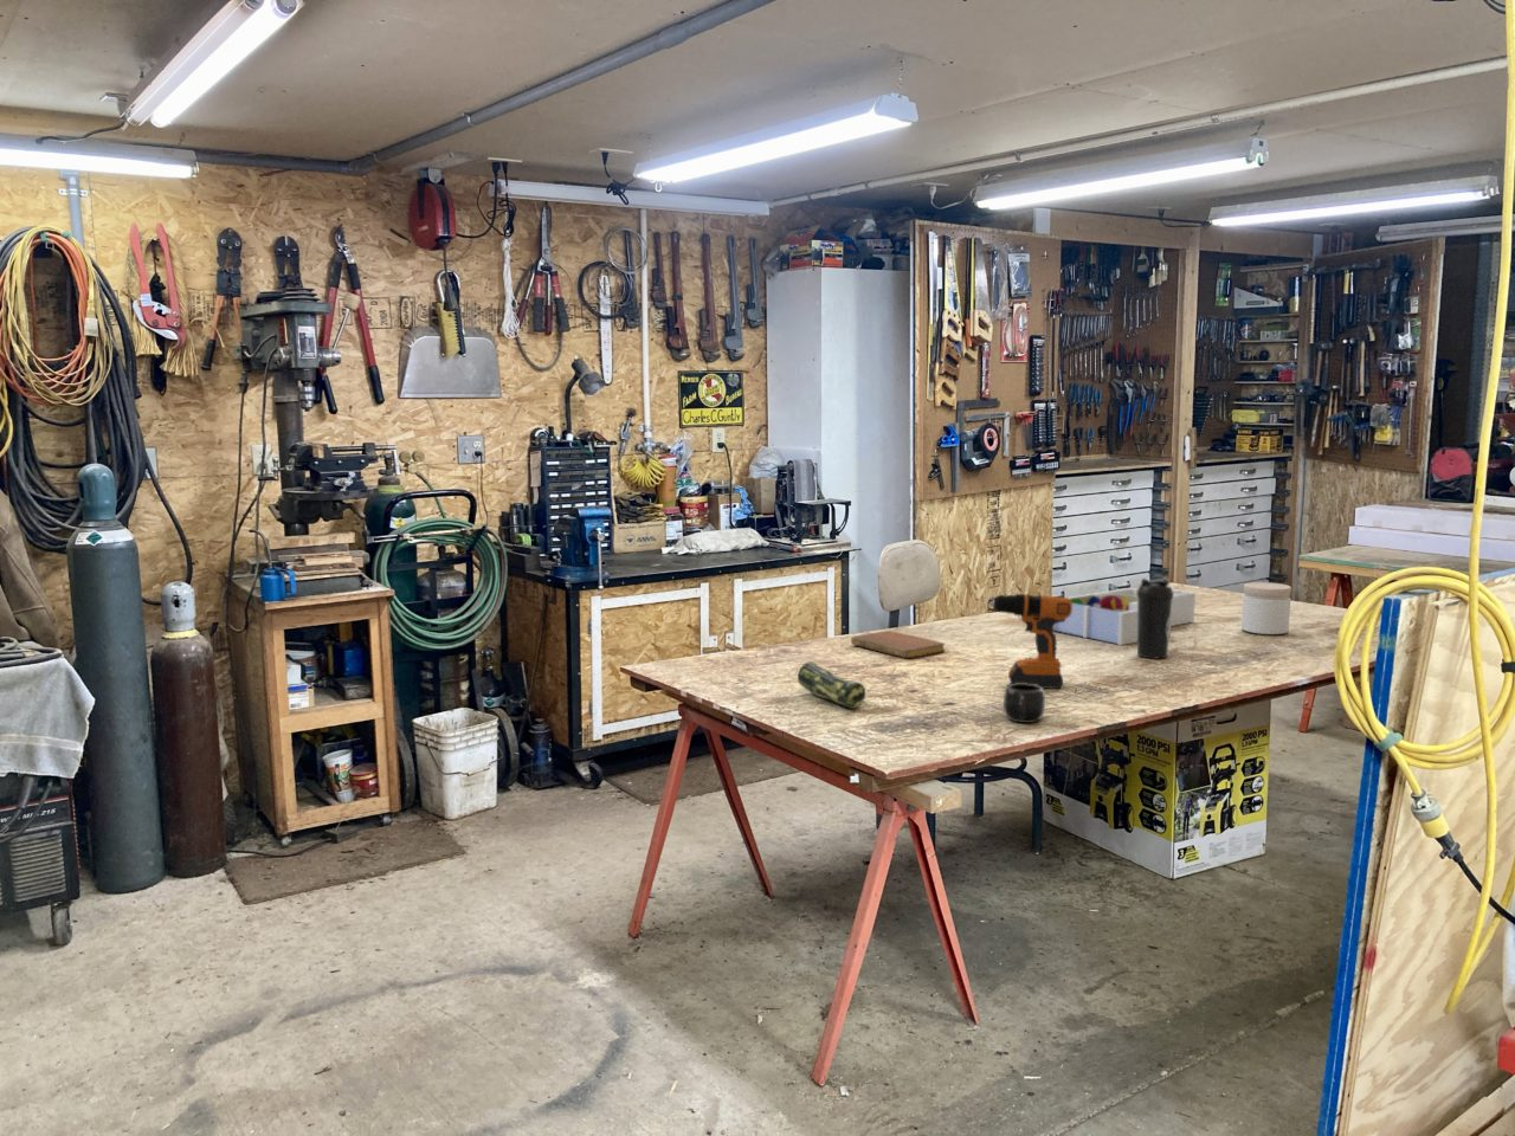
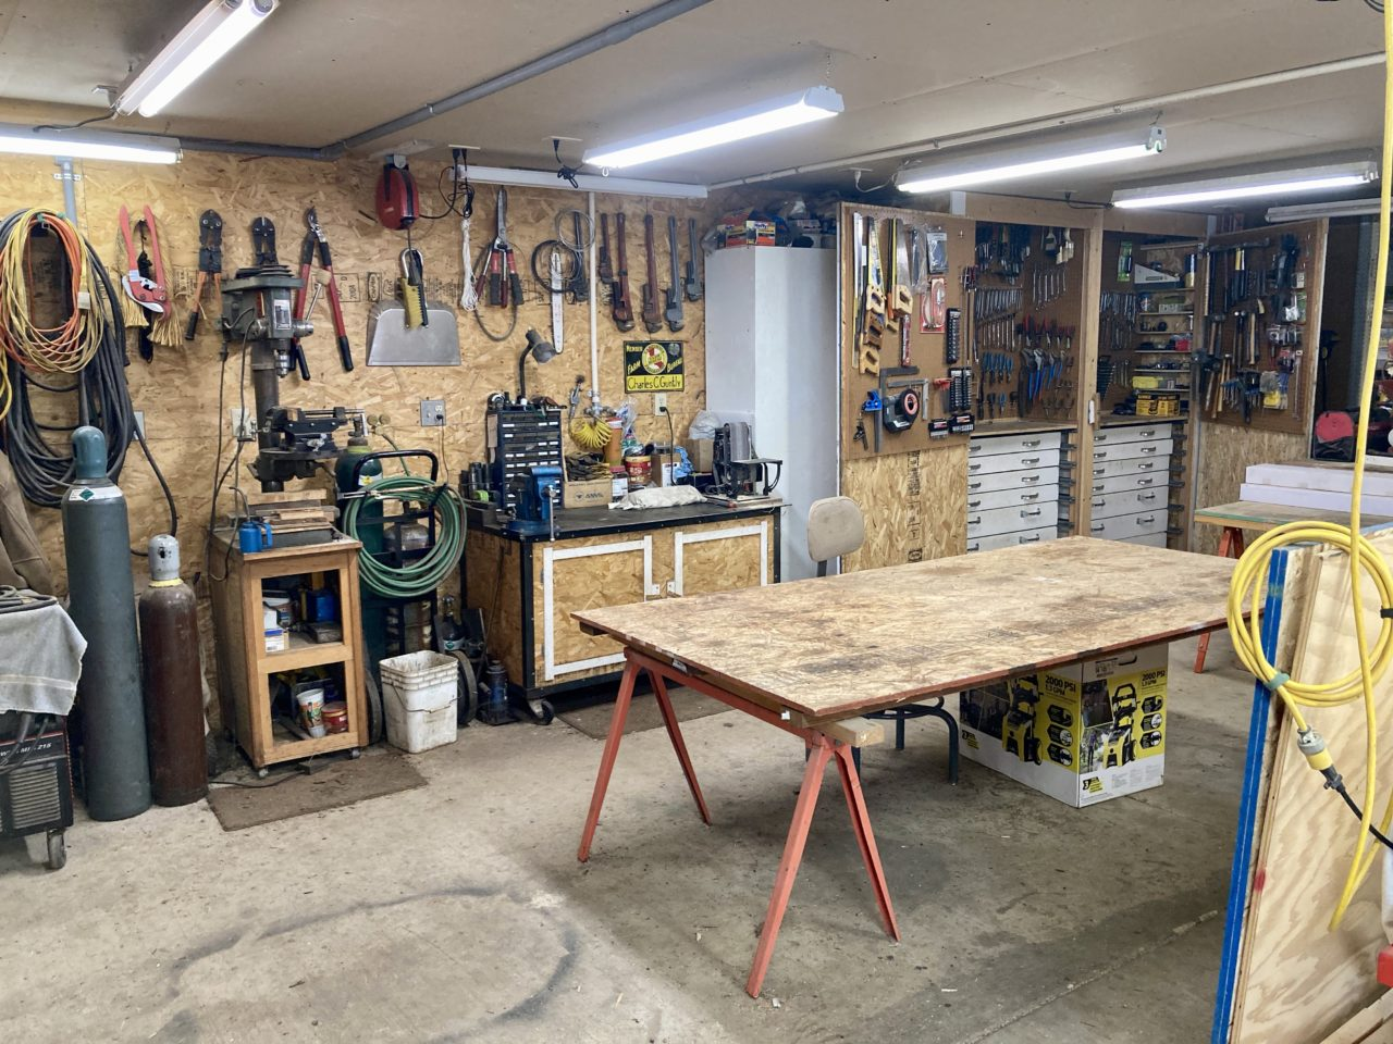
- power drill [988,593,1072,690]
- notebook [849,630,947,659]
- jar [1241,581,1292,636]
- pencil case [797,661,866,710]
- mug [1002,683,1046,724]
- desk organizer [1053,587,1196,646]
- water bottle [1137,578,1173,659]
